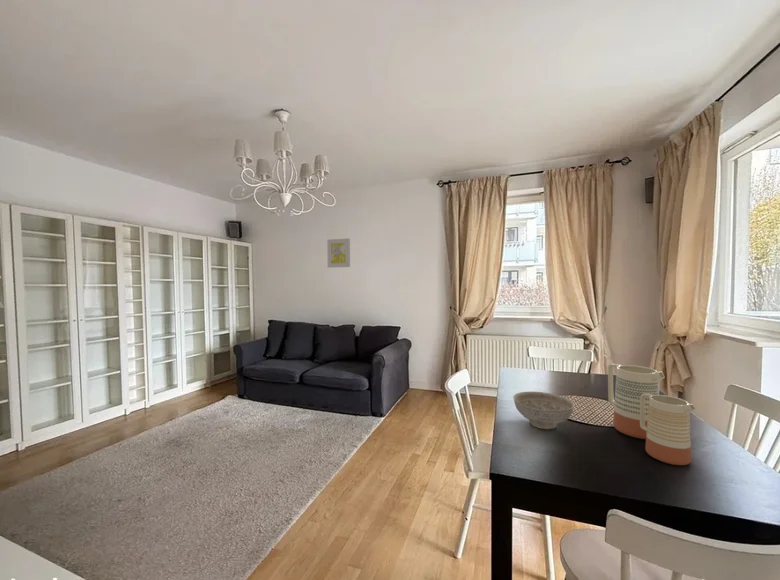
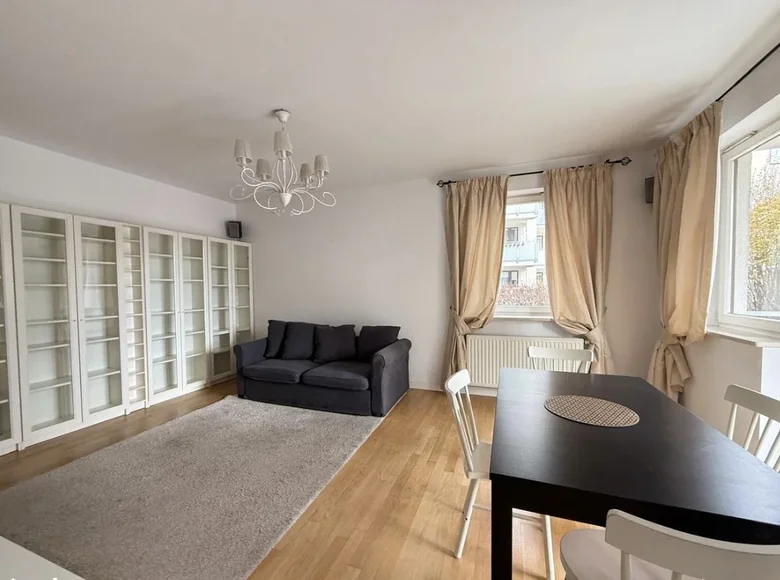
- decorative bowl [512,391,576,430]
- vase [607,363,697,466]
- wall art [326,237,351,269]
